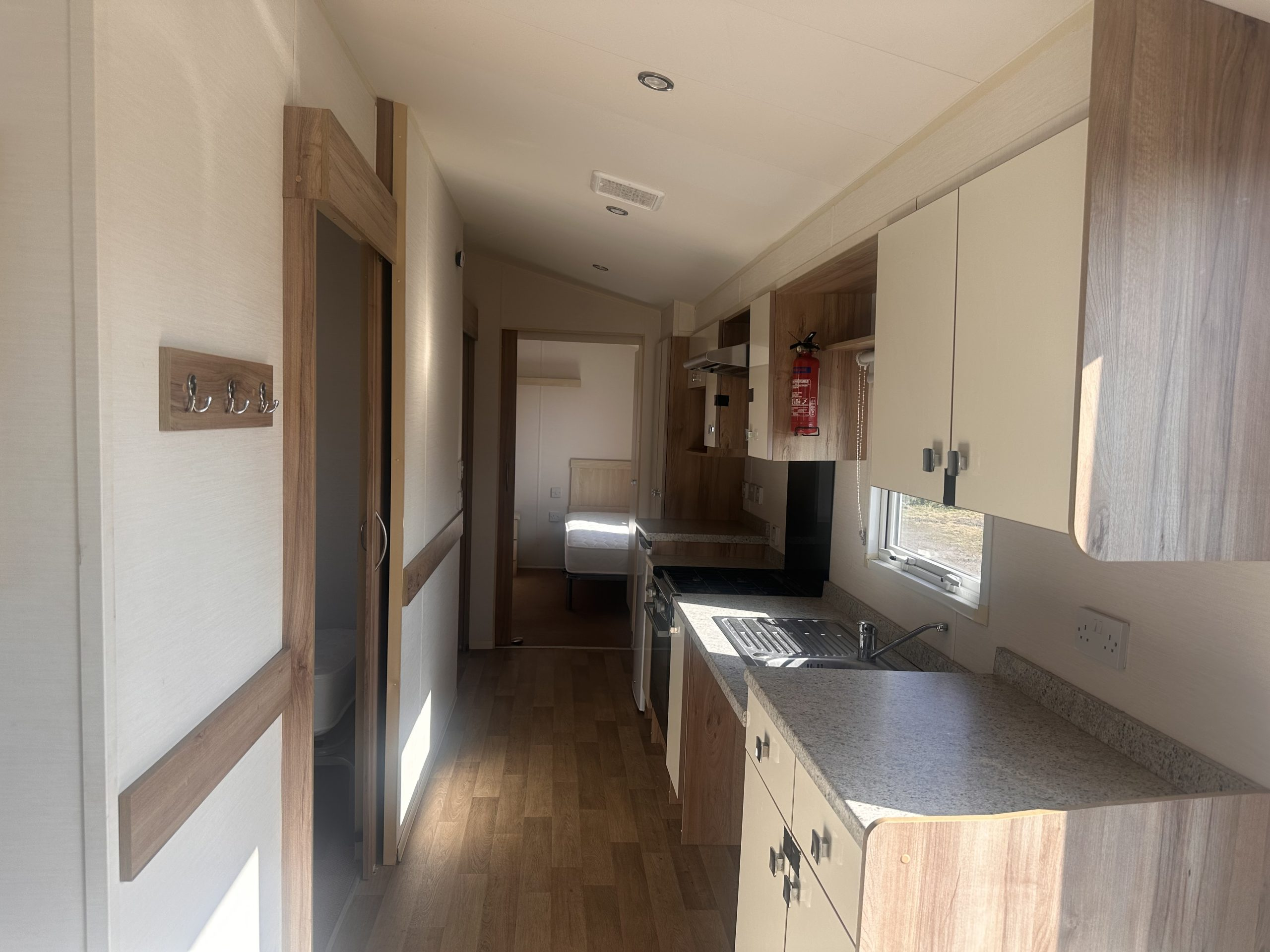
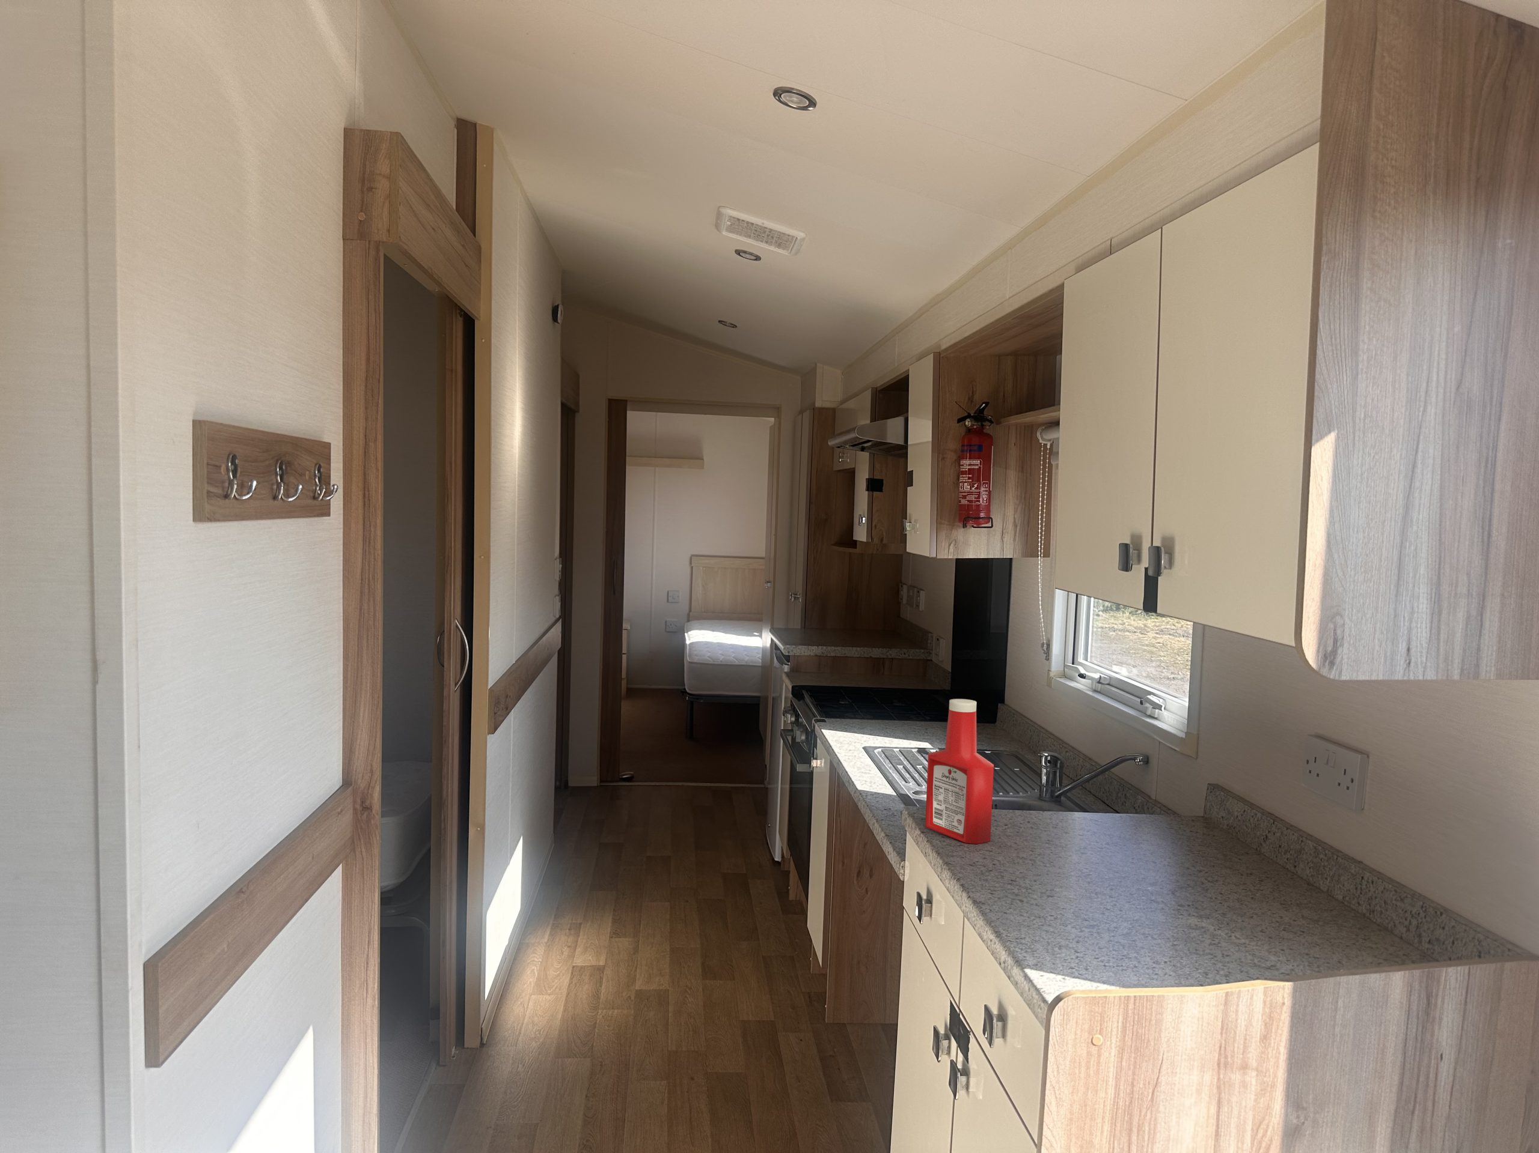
+ soap bottle [925,699,995,844]
